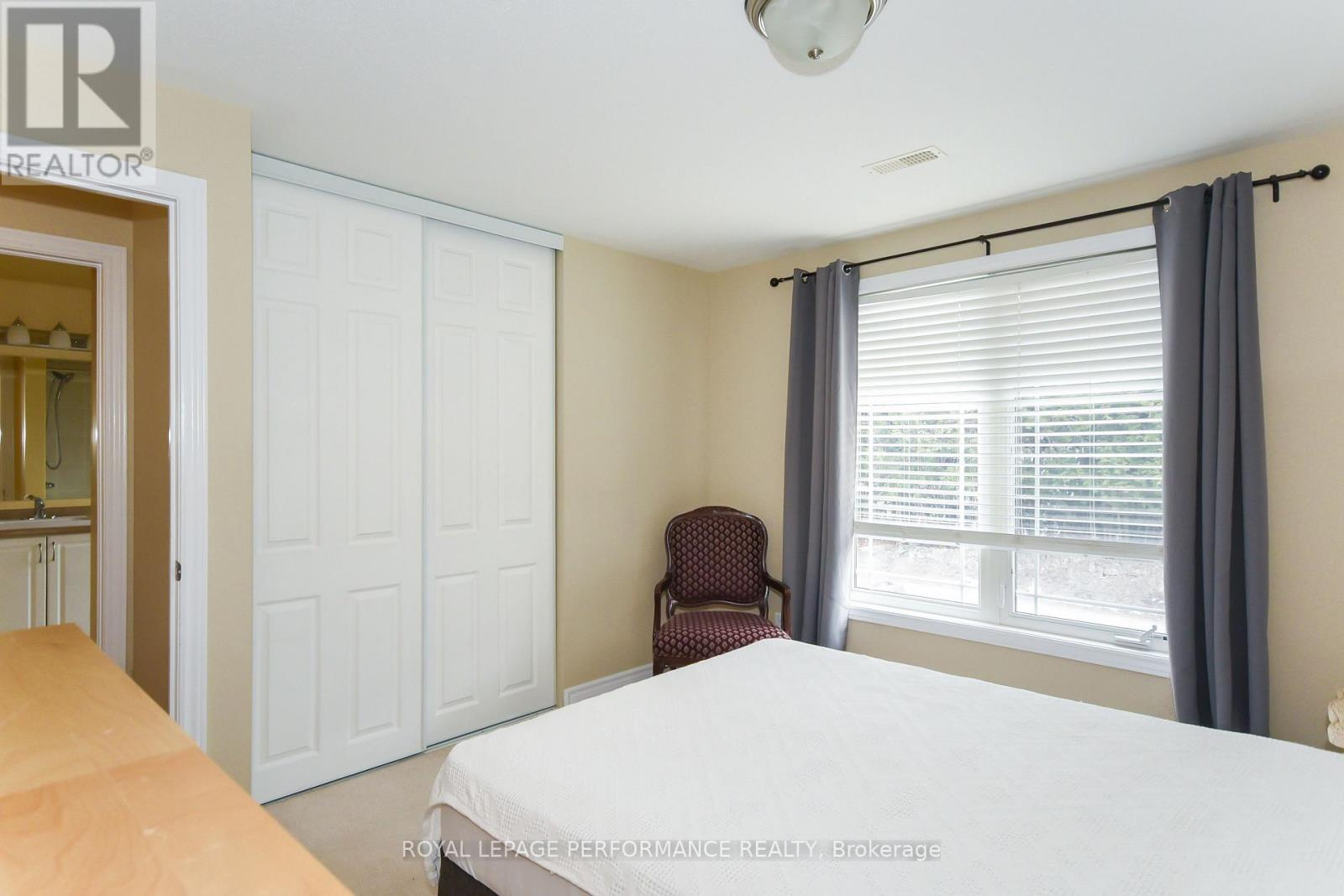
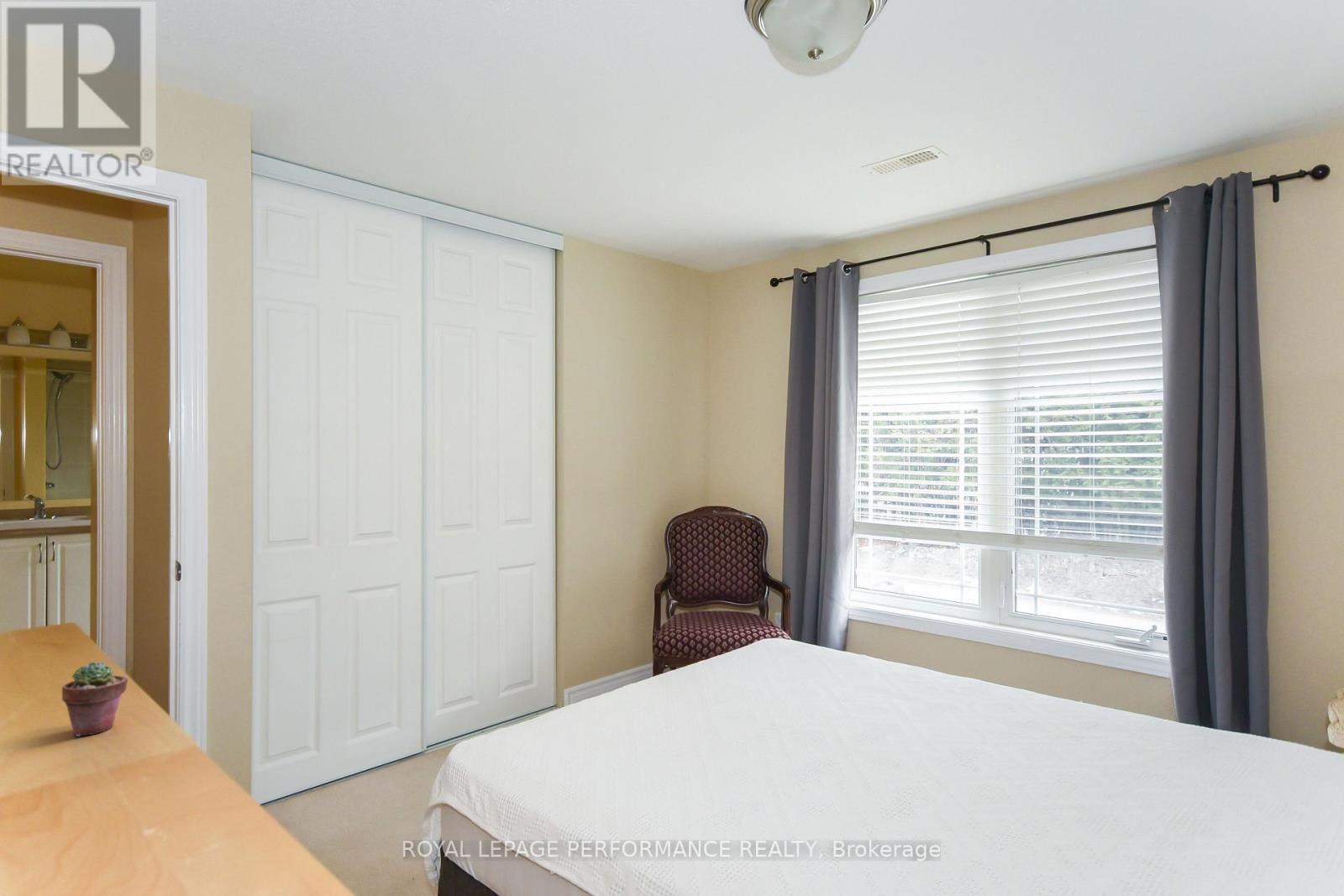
+ potted succulent [61,661,129,737]
